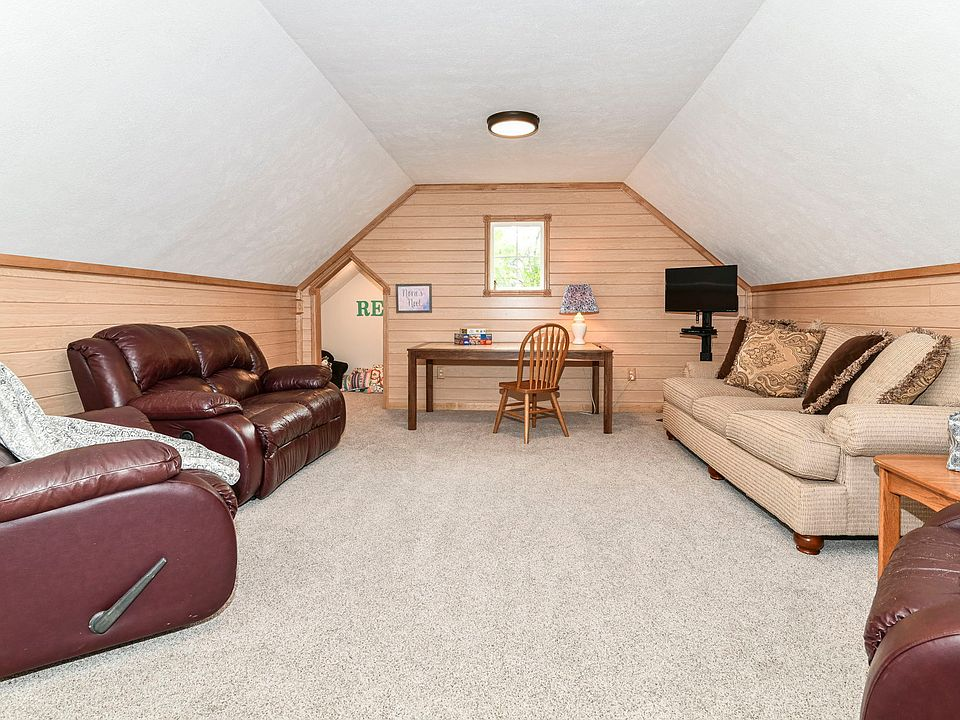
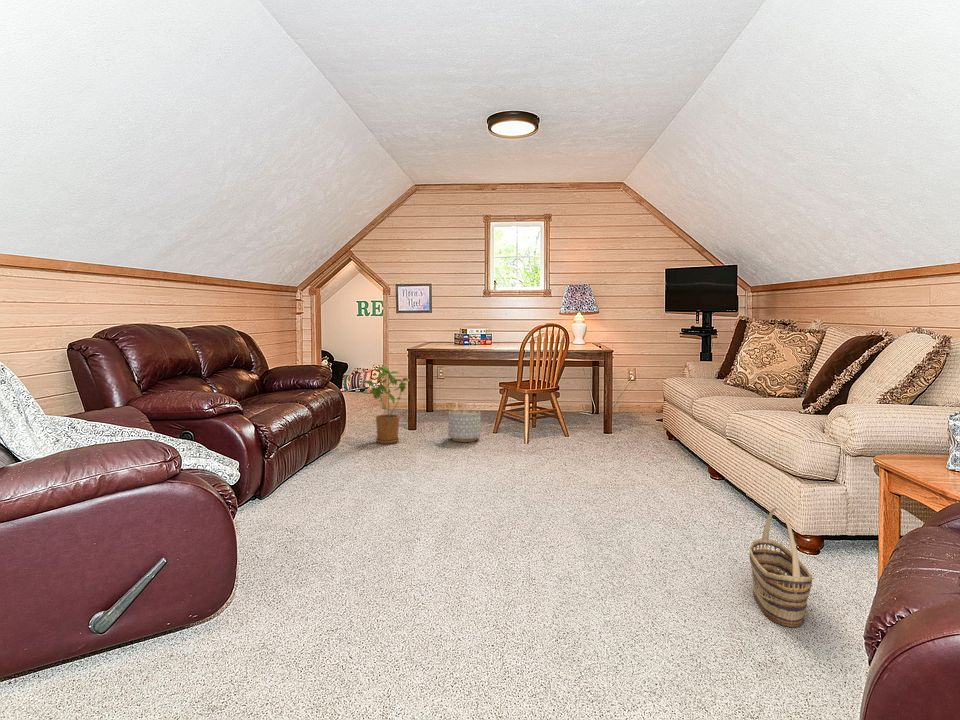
+ planter [448,409,481,443]
+ basket [748,507,813,628]
+ house plant [358,366,410,445]
